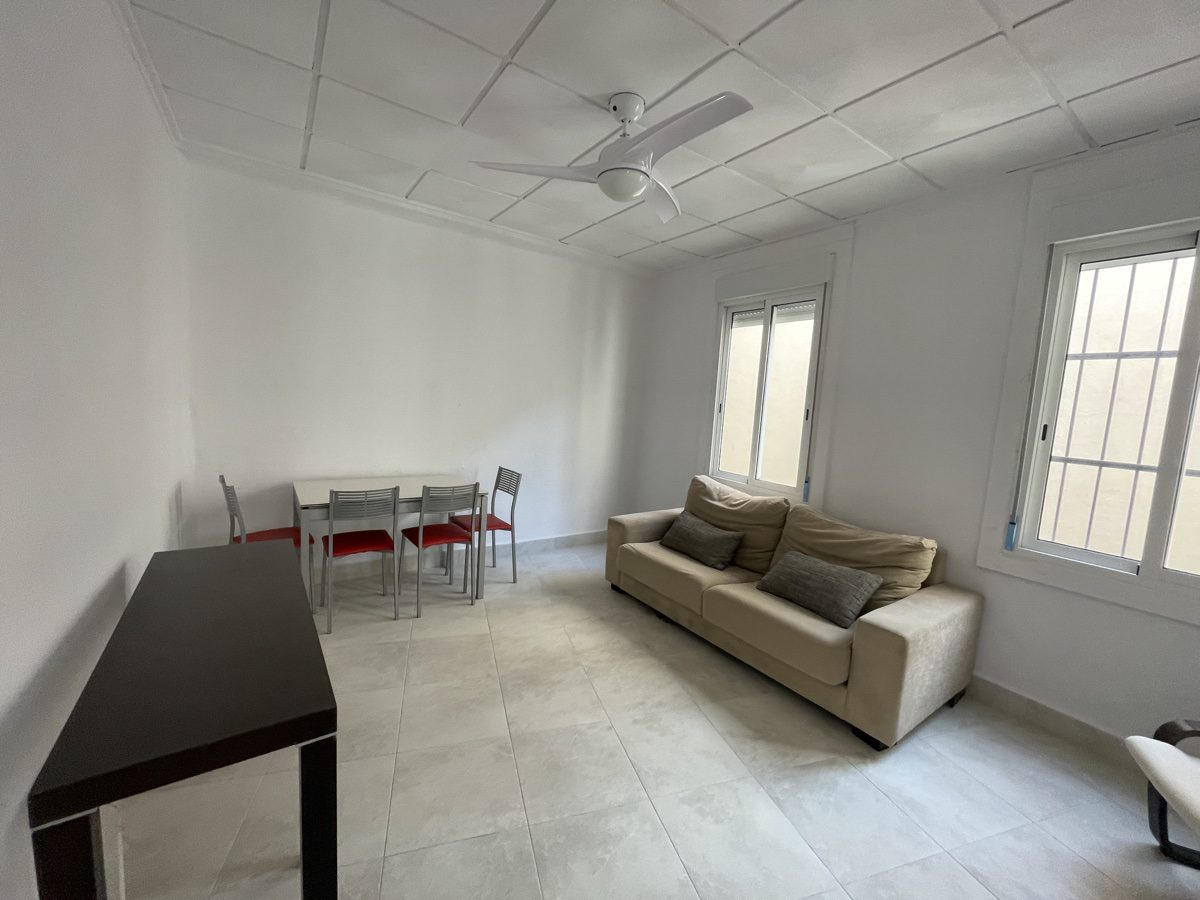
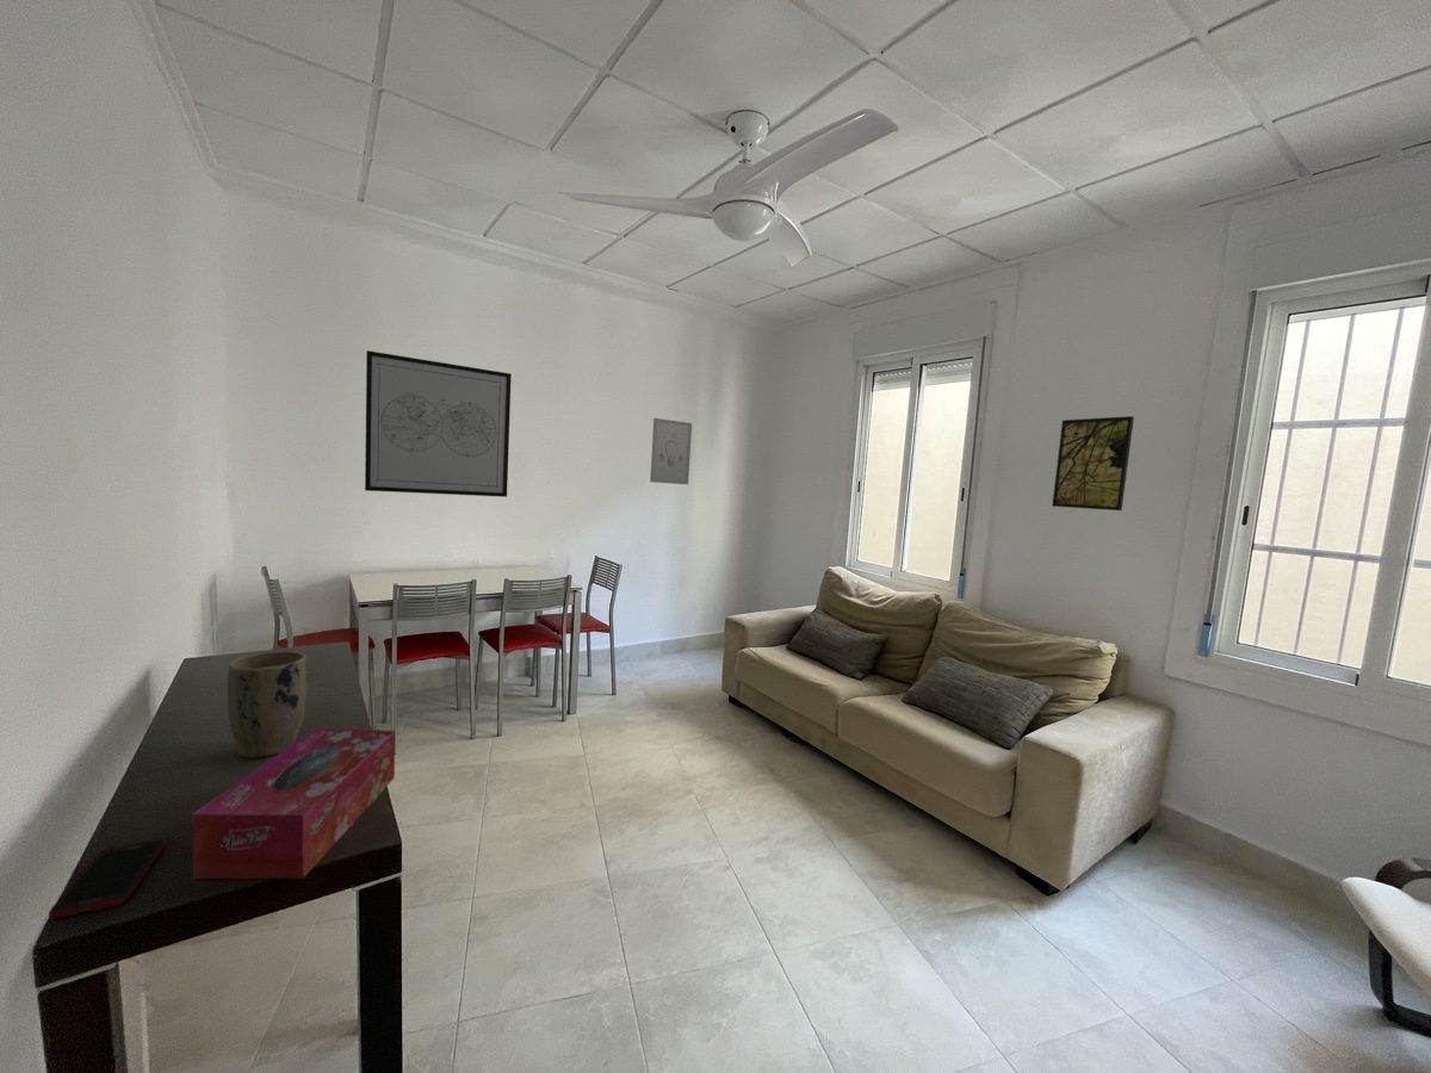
+ cell phone [48,838,167,920]
+ tissue box [192,727,396,880]
+ plant pot [227,650,309,759]
+ wall art [649,417,693,485]
+ wall art [364,349,513,498]
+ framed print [1051,415,1135,511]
